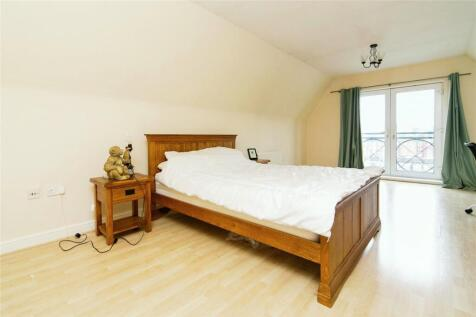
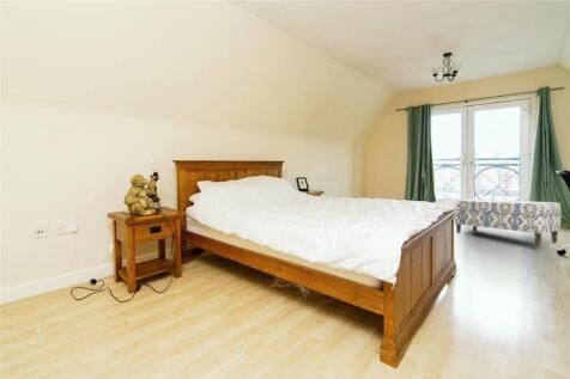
+ bench [454,198,562,247]
